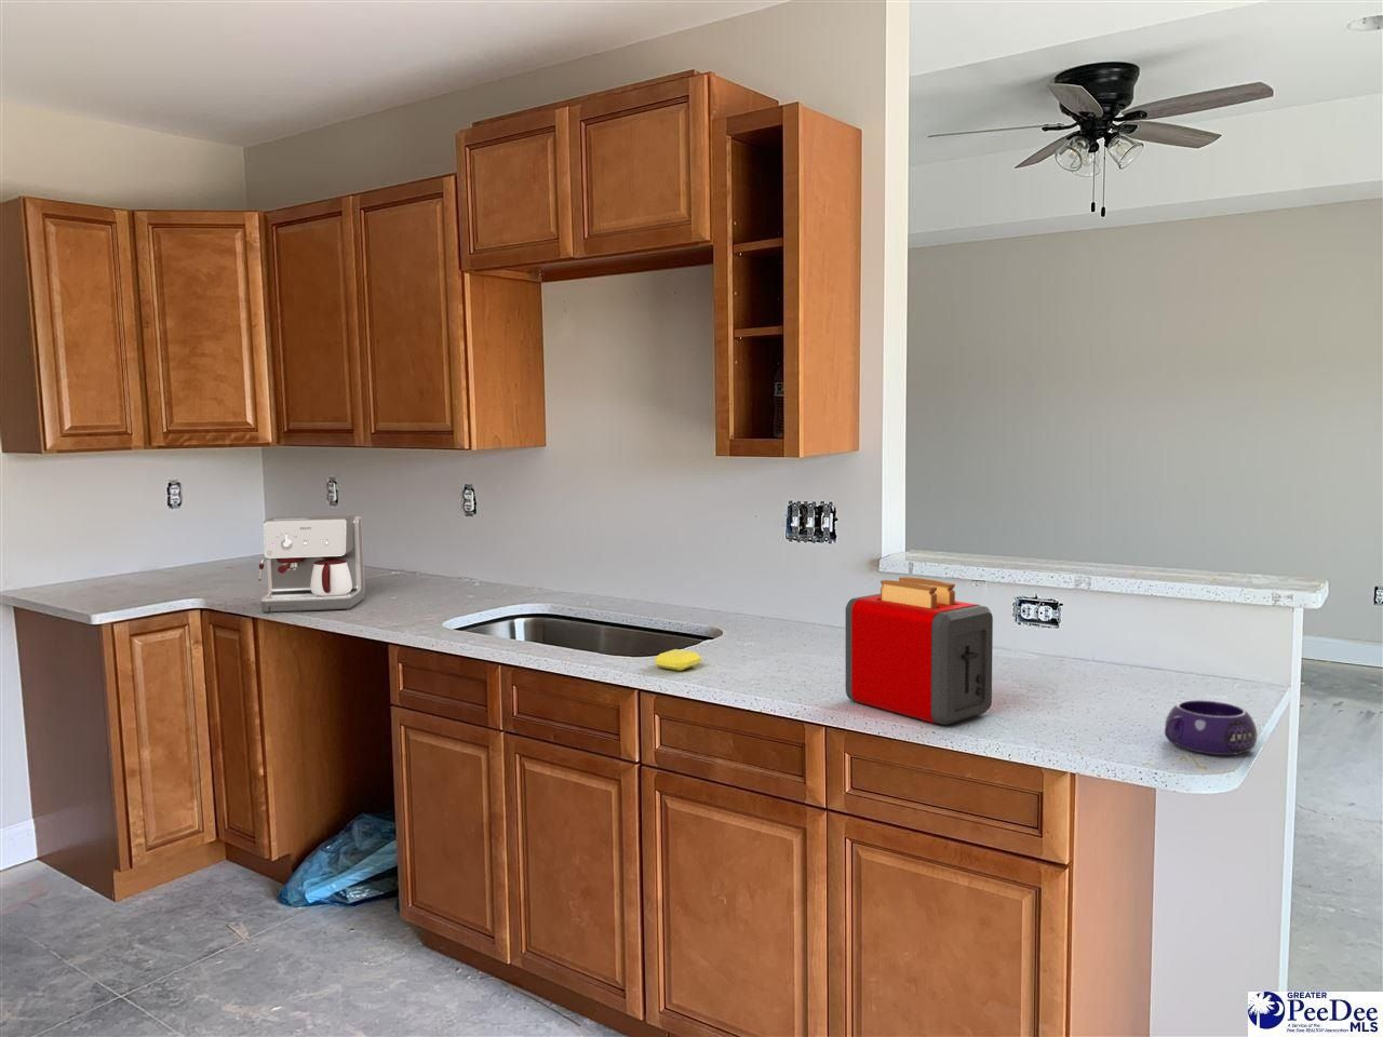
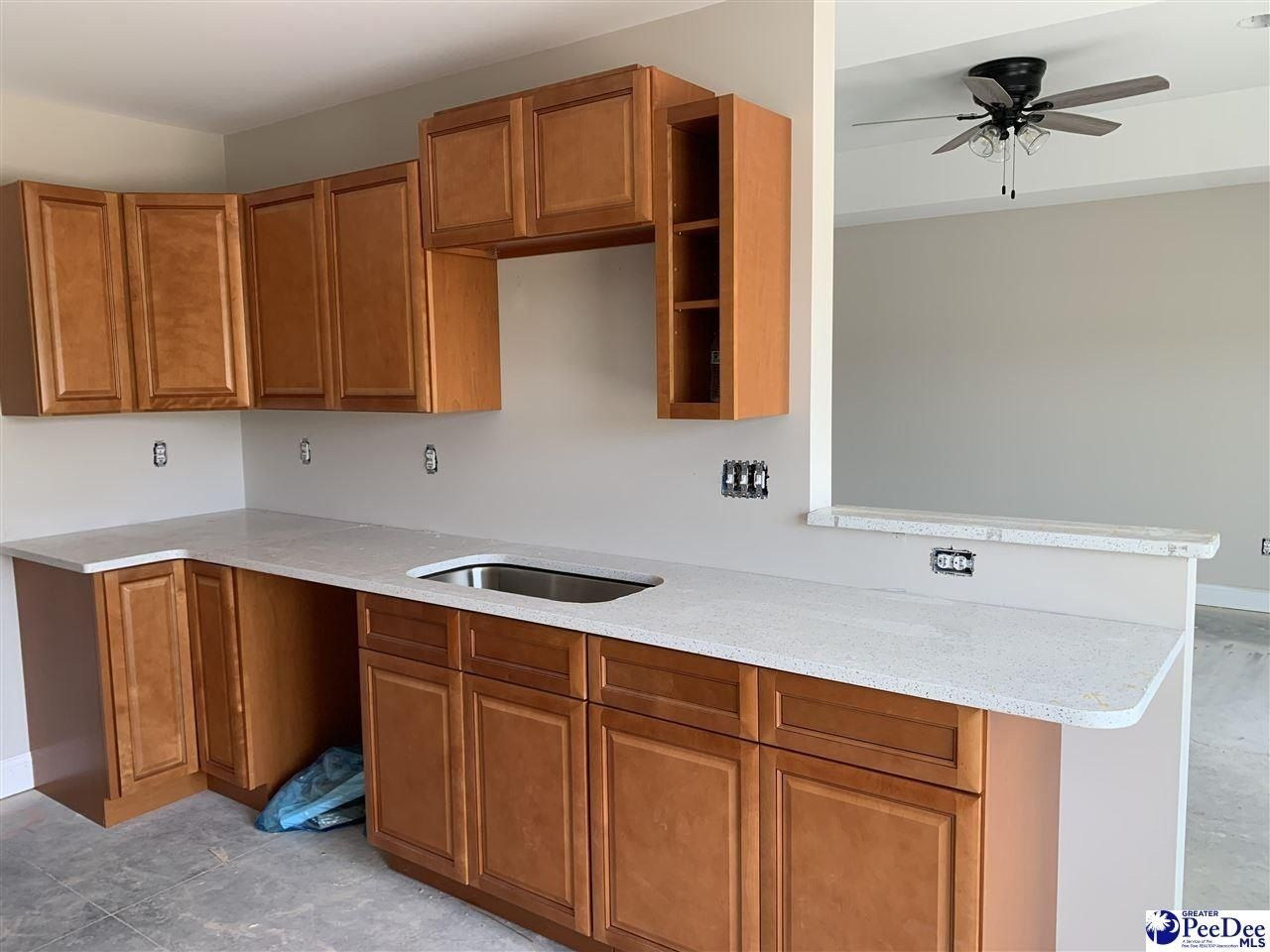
- bowl [1164,699,1259,756]
- coffee maker [257,514,366,613]
- toaster [845,576,994,725]
- soap bar [653,648,702,672]
